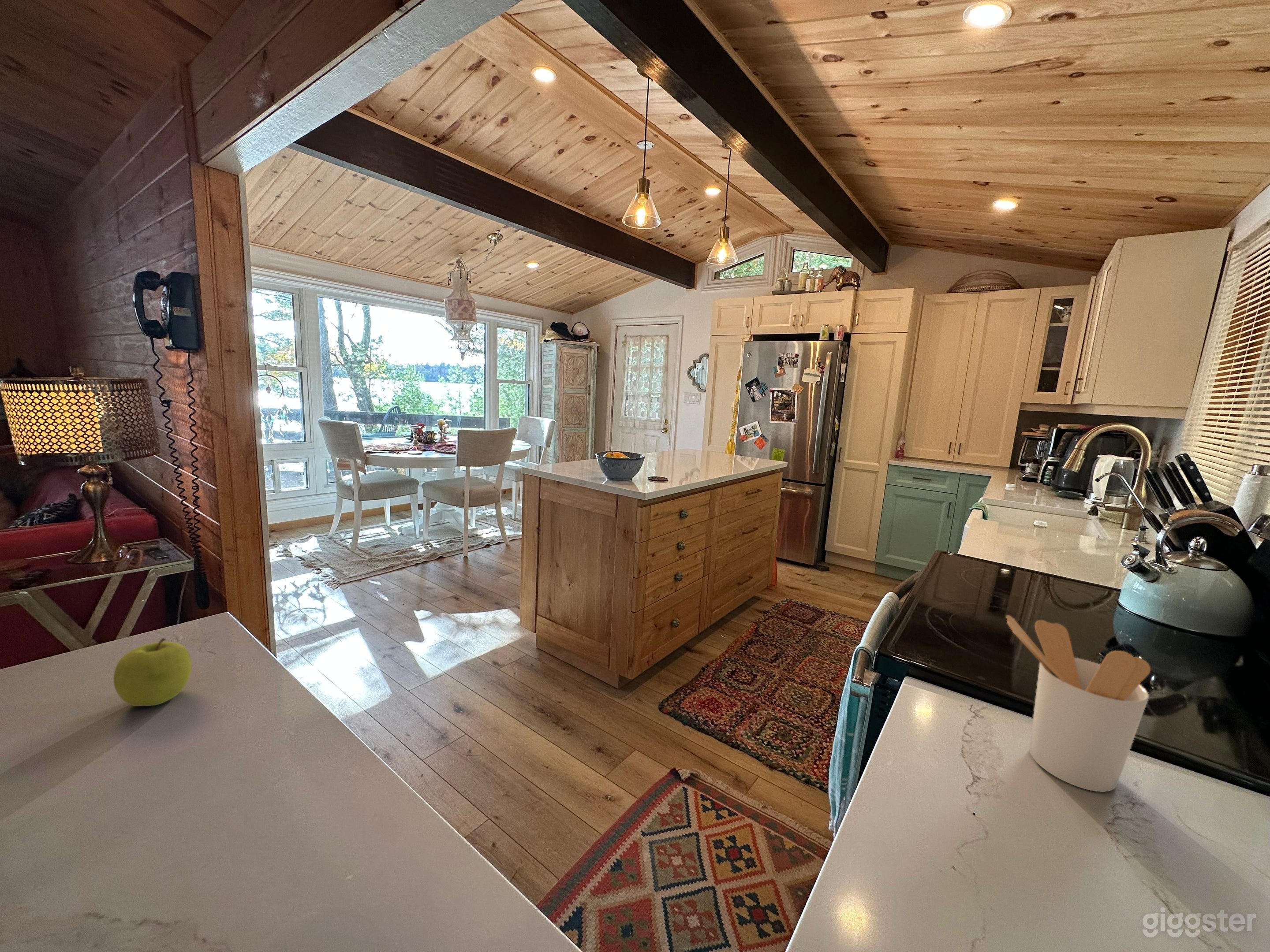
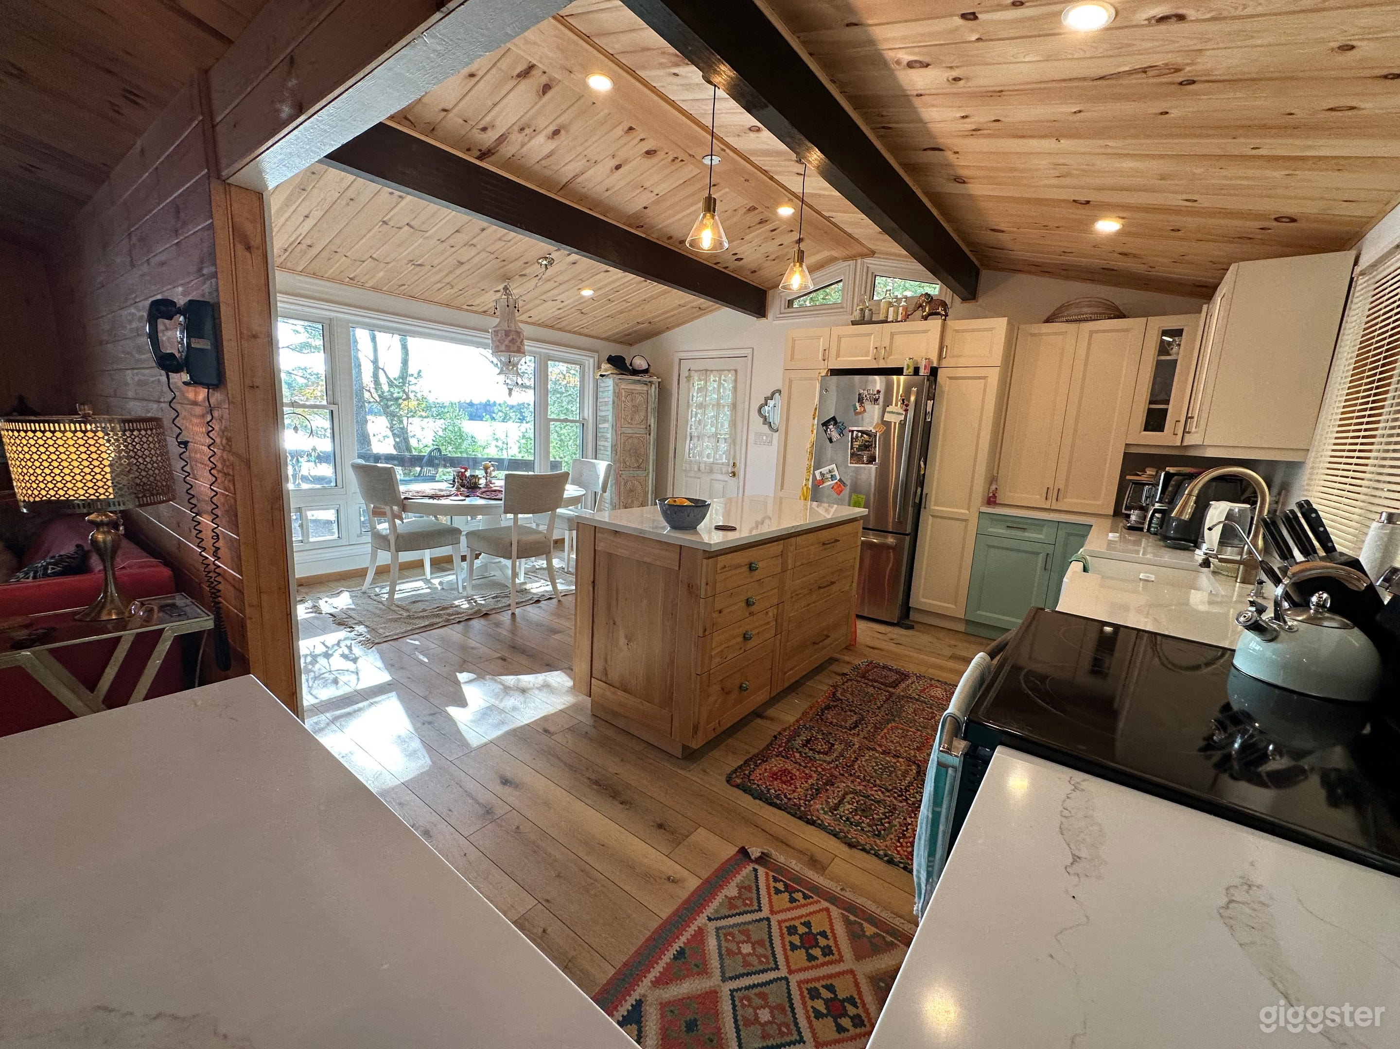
- fruit [113,638,192,707]
- utensil holder [1006,615,1151,792]
